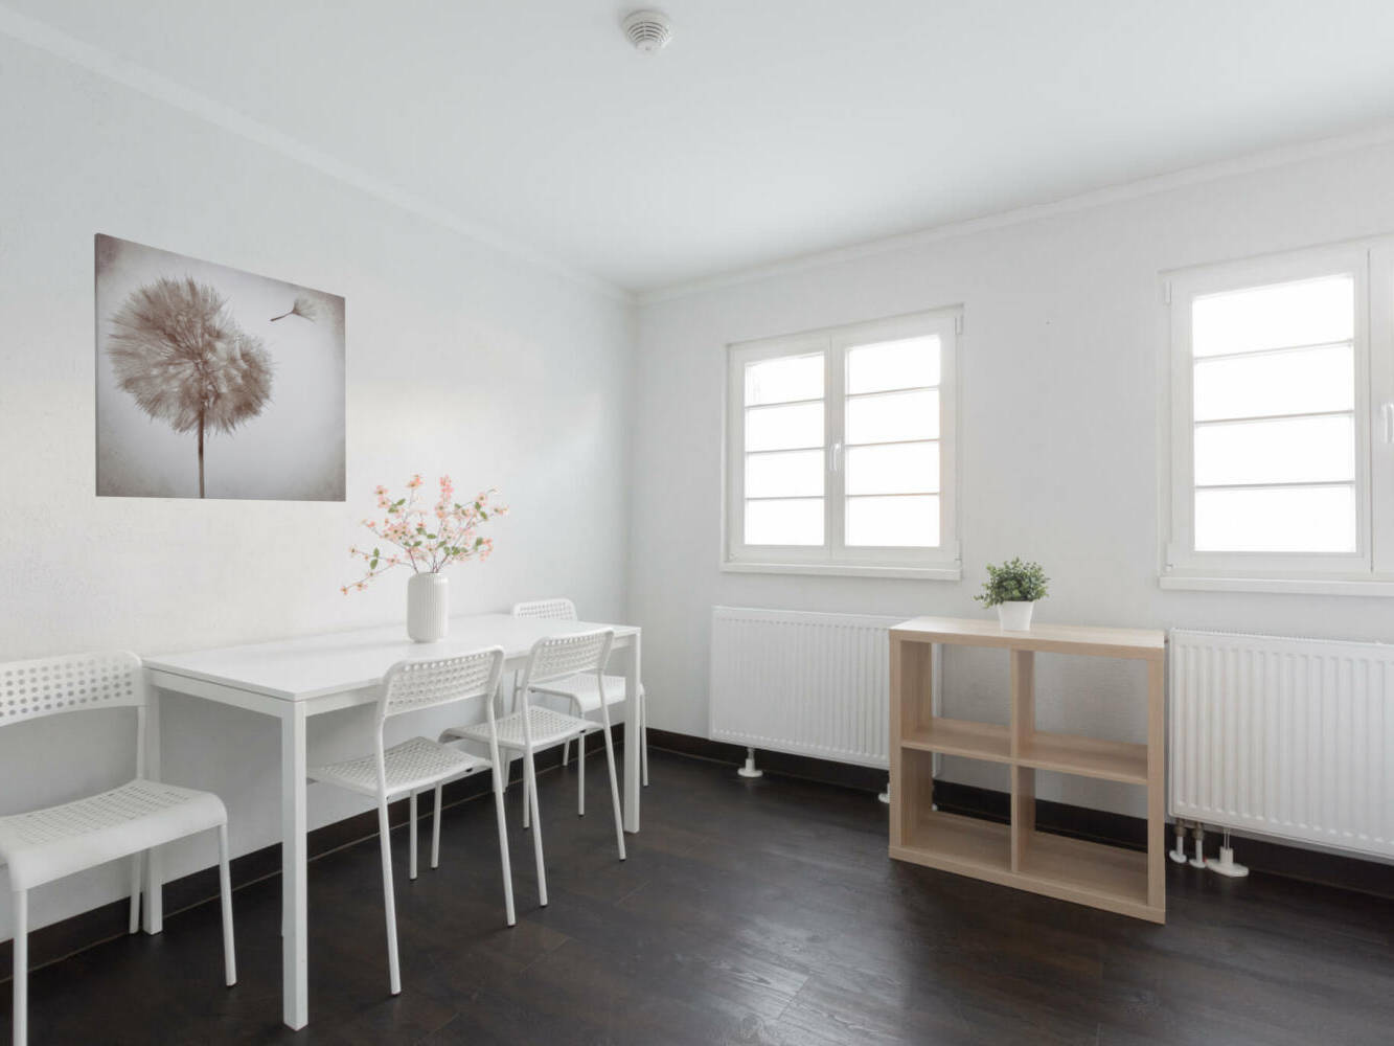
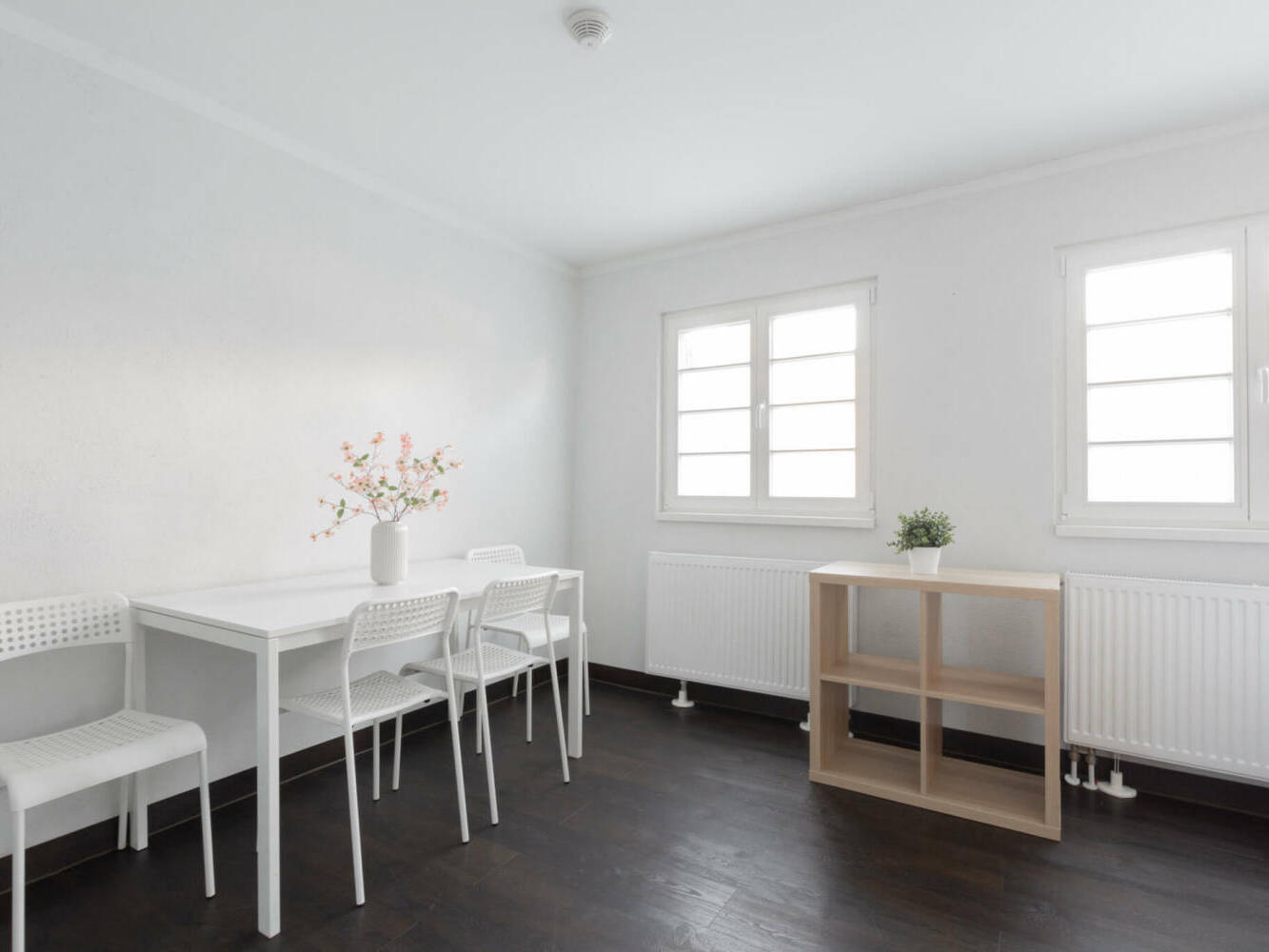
- wall art [93,232,347,503]
